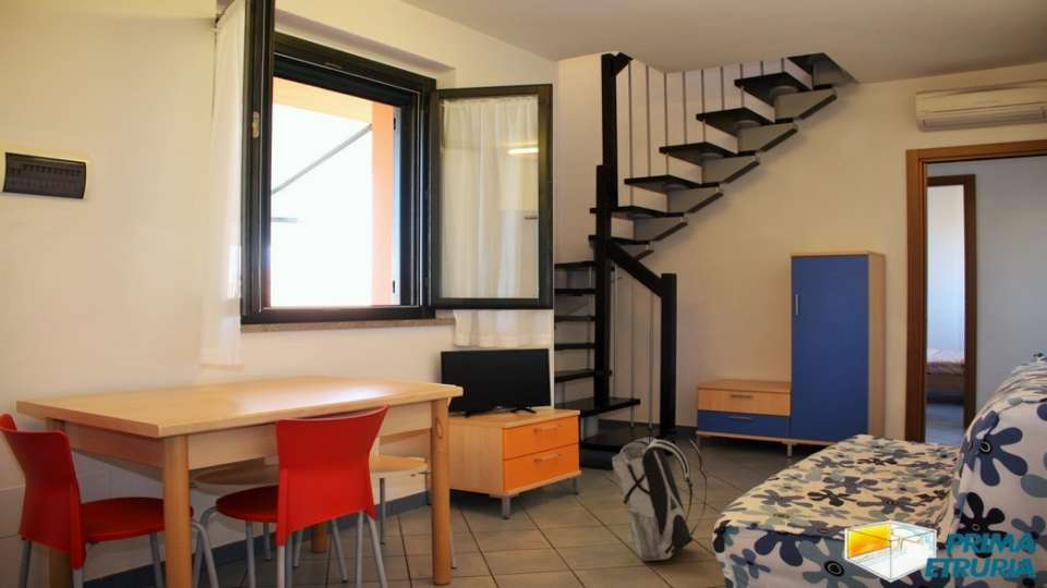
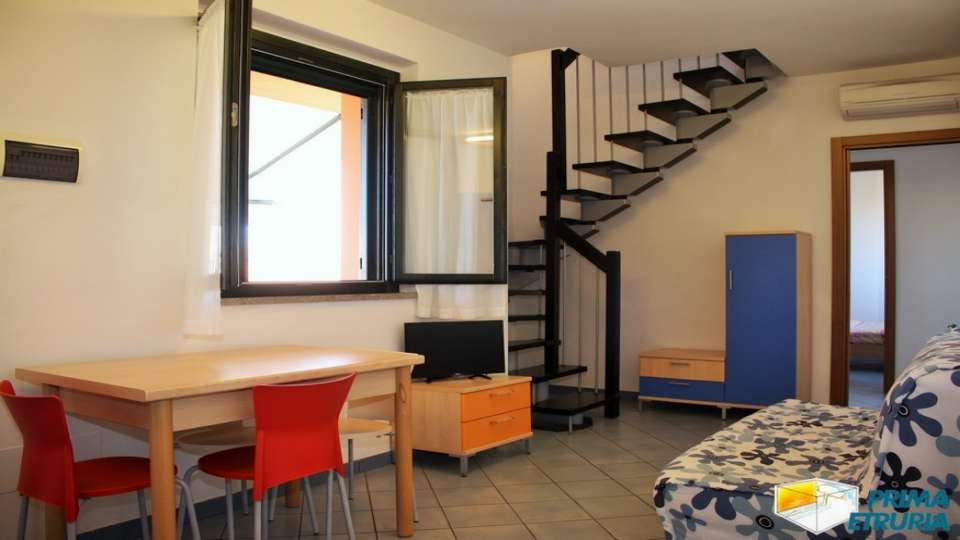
- backpack [611,433,709,562]
